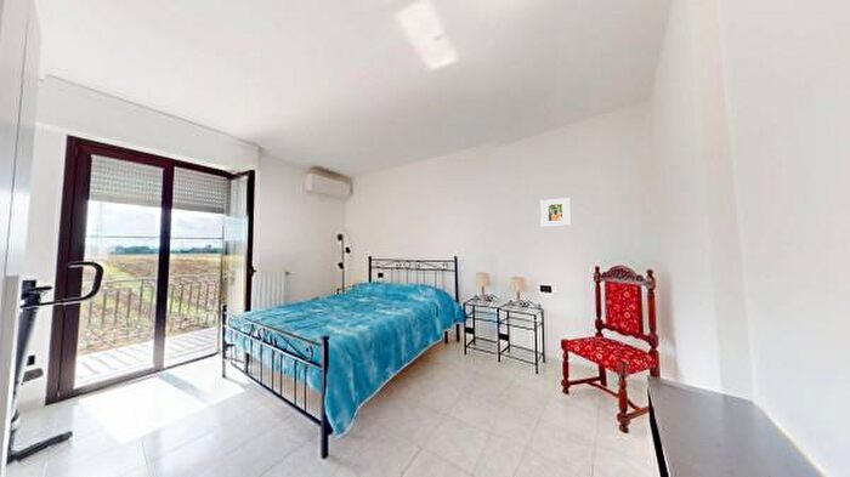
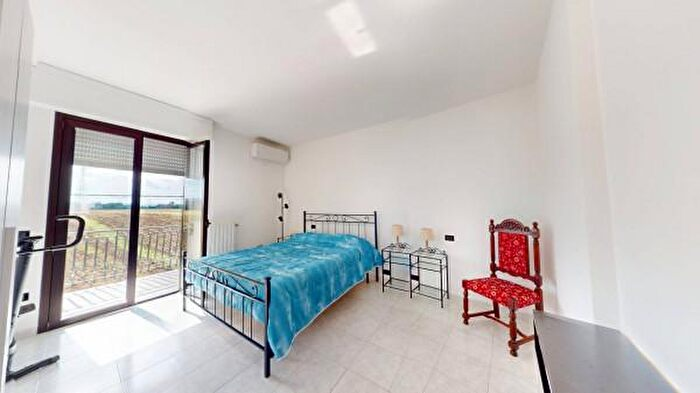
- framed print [539,197,572,228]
